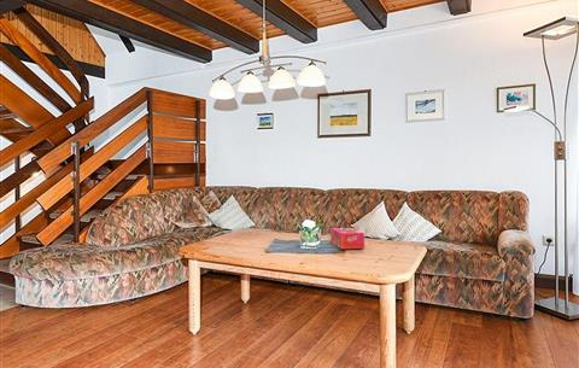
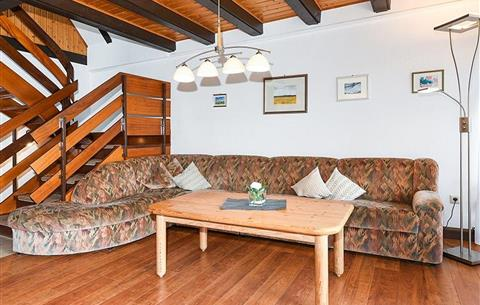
- tissue box [329,227,365,250]
